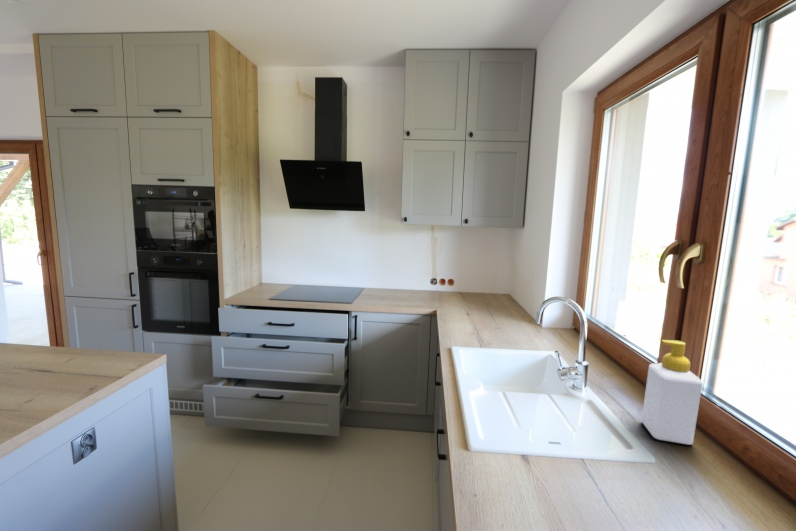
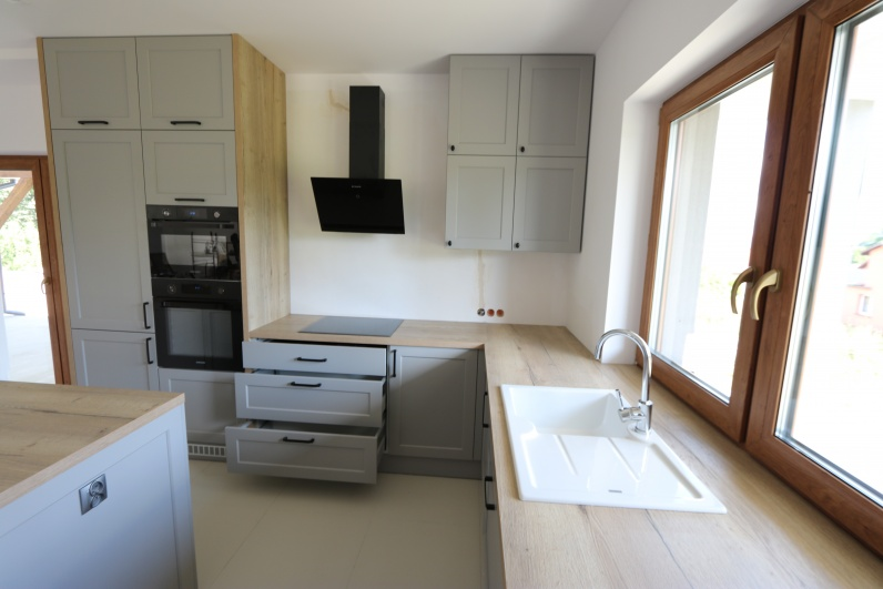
- soap bottle [641,339,703,446]
